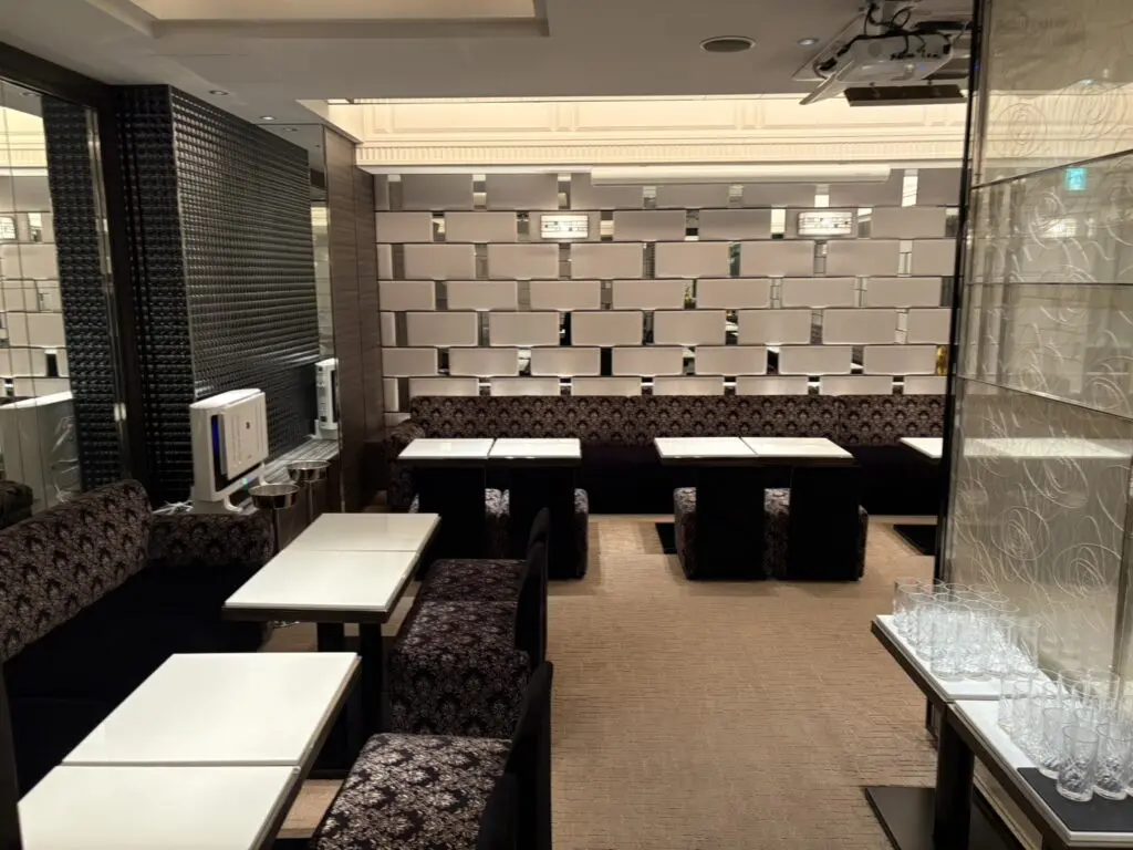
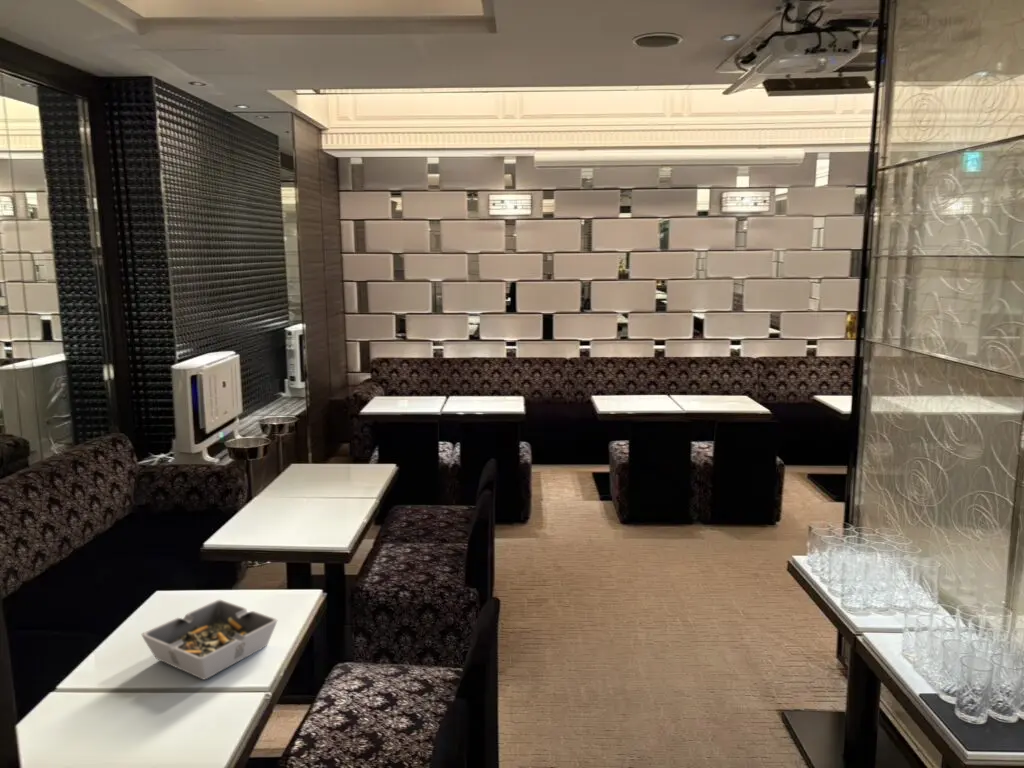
+ ashtray [141,599,278,681]
